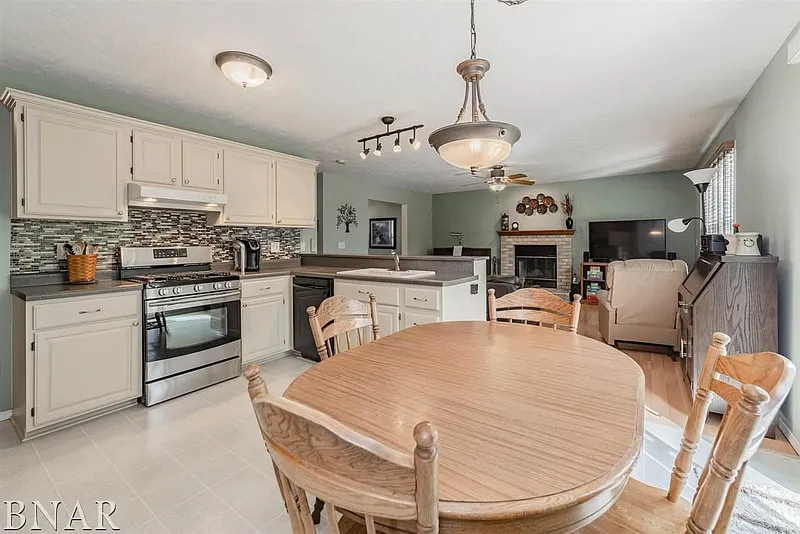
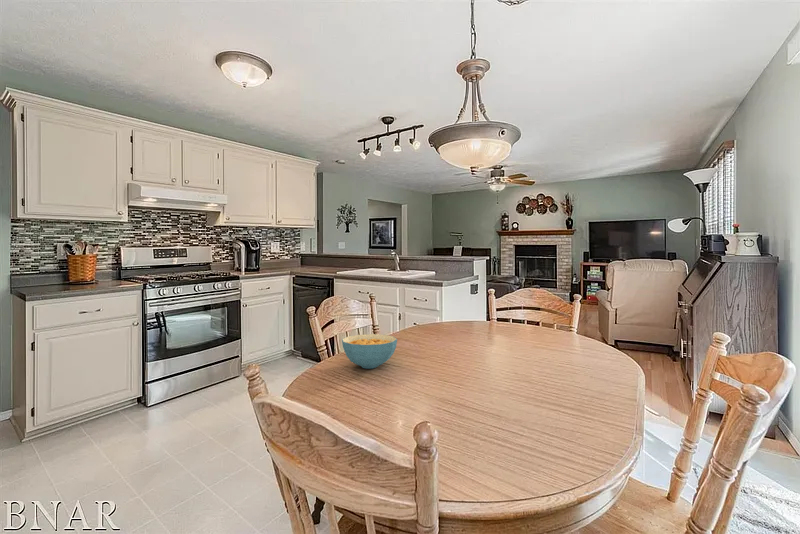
+ cereal bowl [341,333,398,370]
